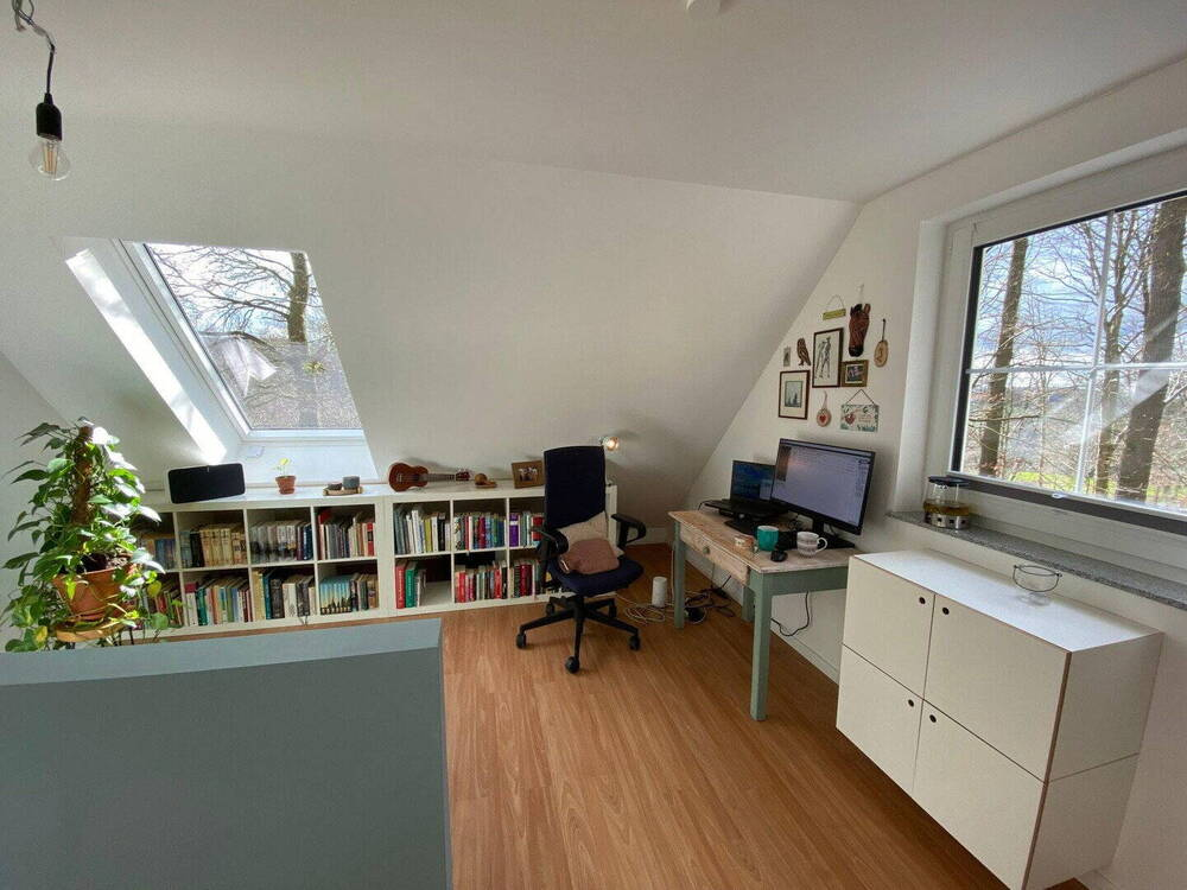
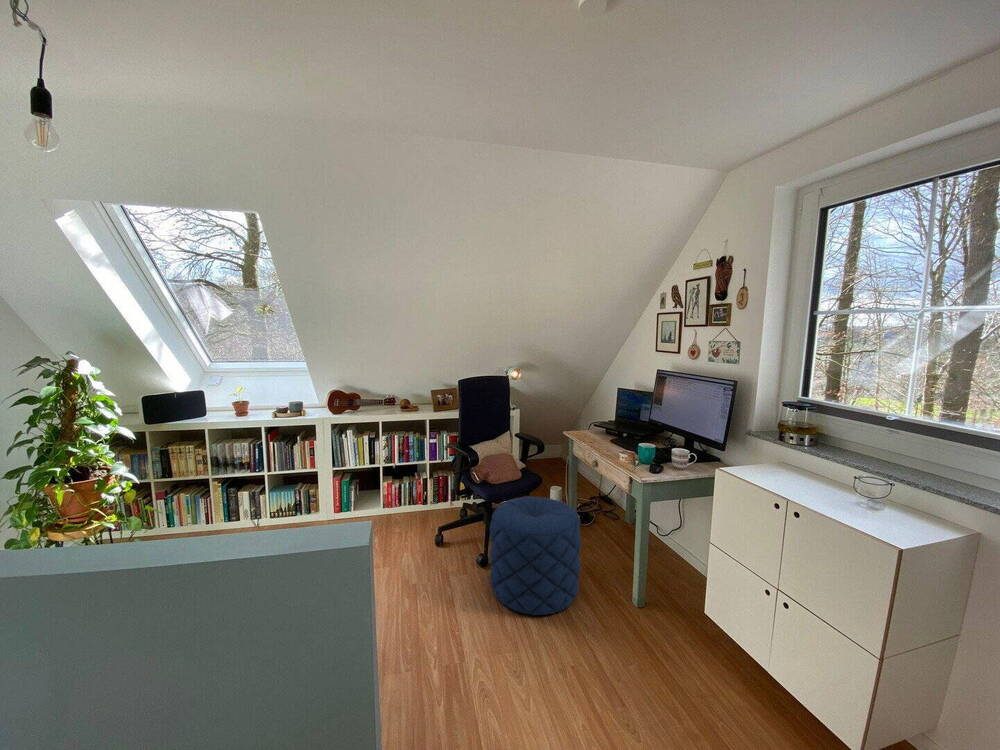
+ pouf [489,495,582,616]
